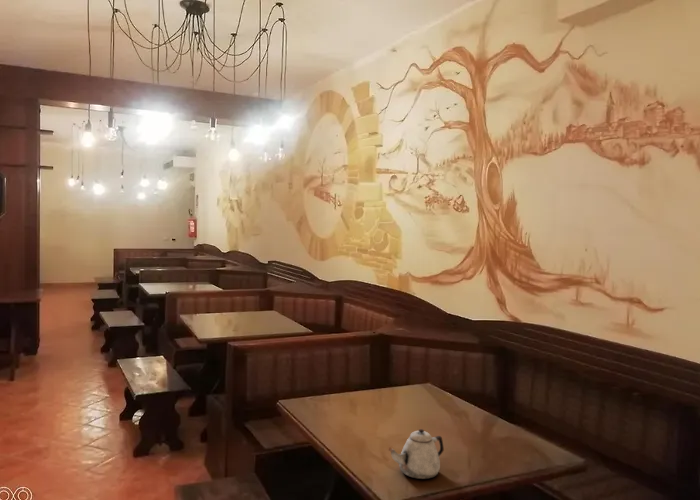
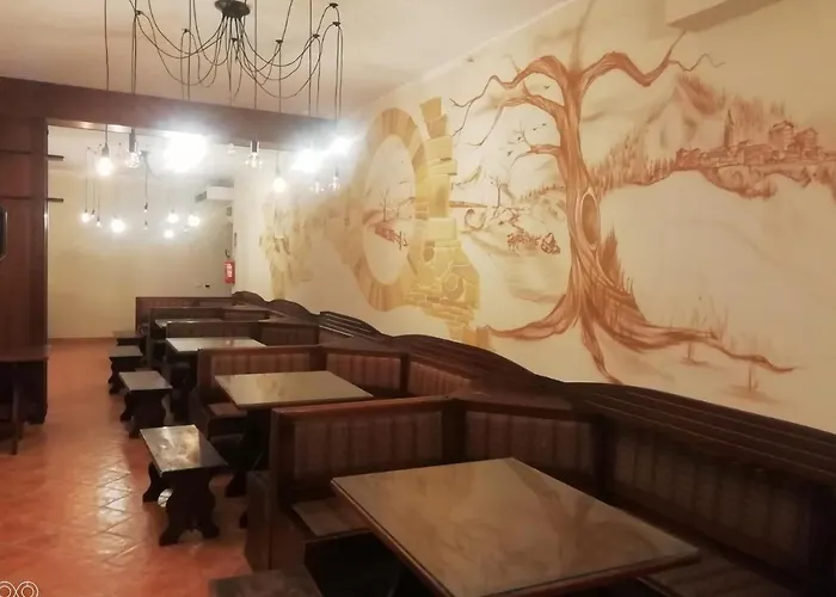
- teapot [388,428,445,480]
